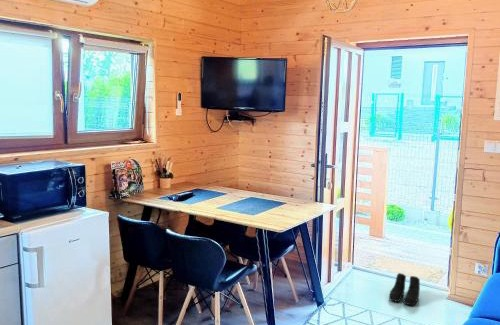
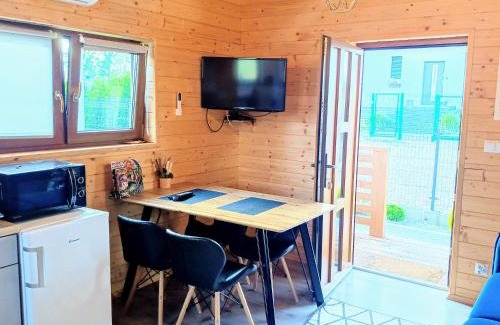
- boots [388,272,421,306]
